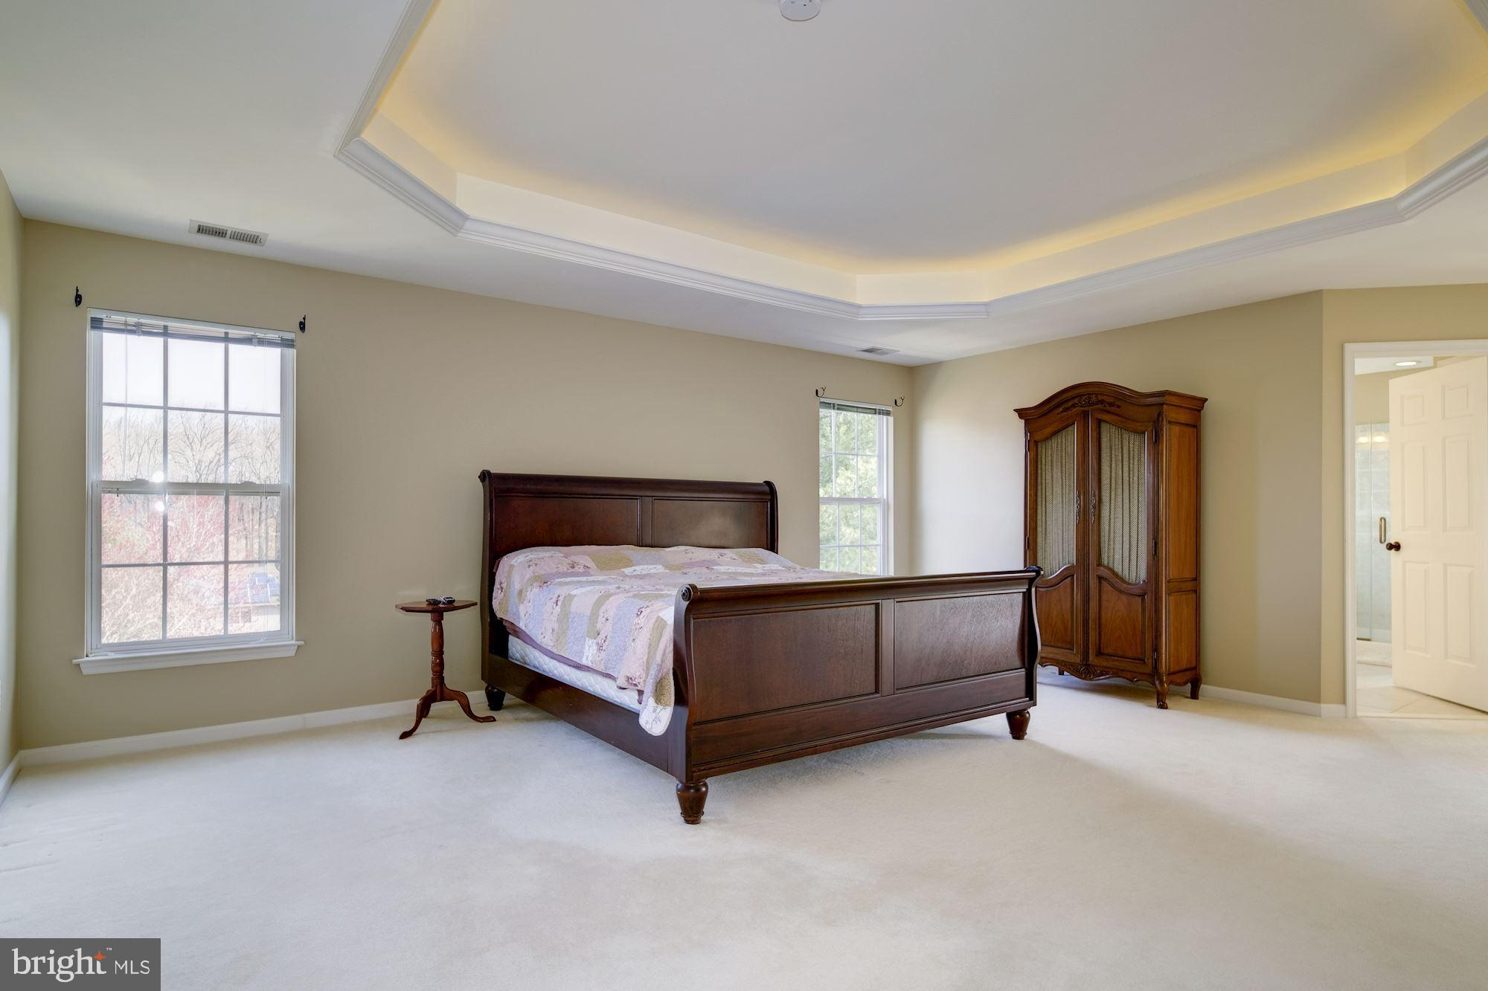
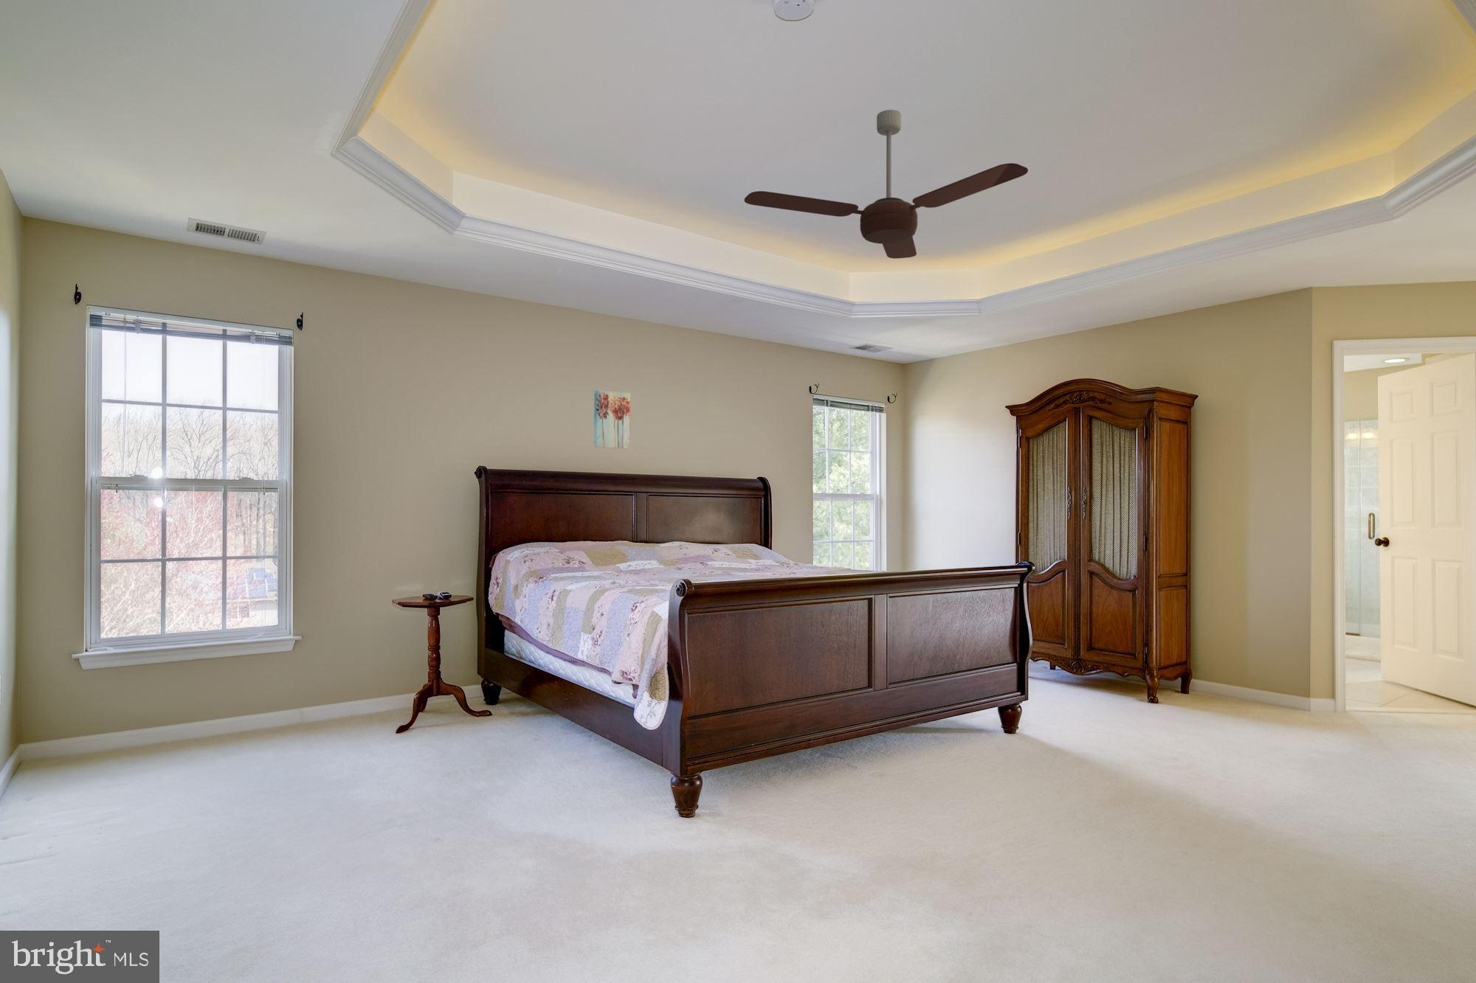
+ wall art [594,389,631,450]
+ ceiling fan [744,109,1028,260]
